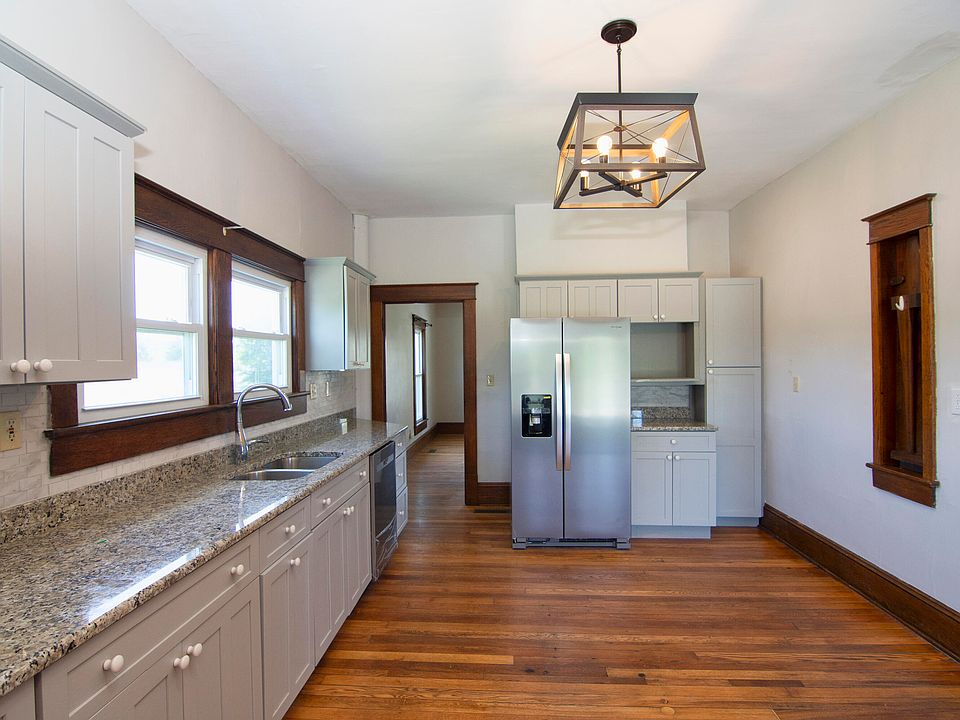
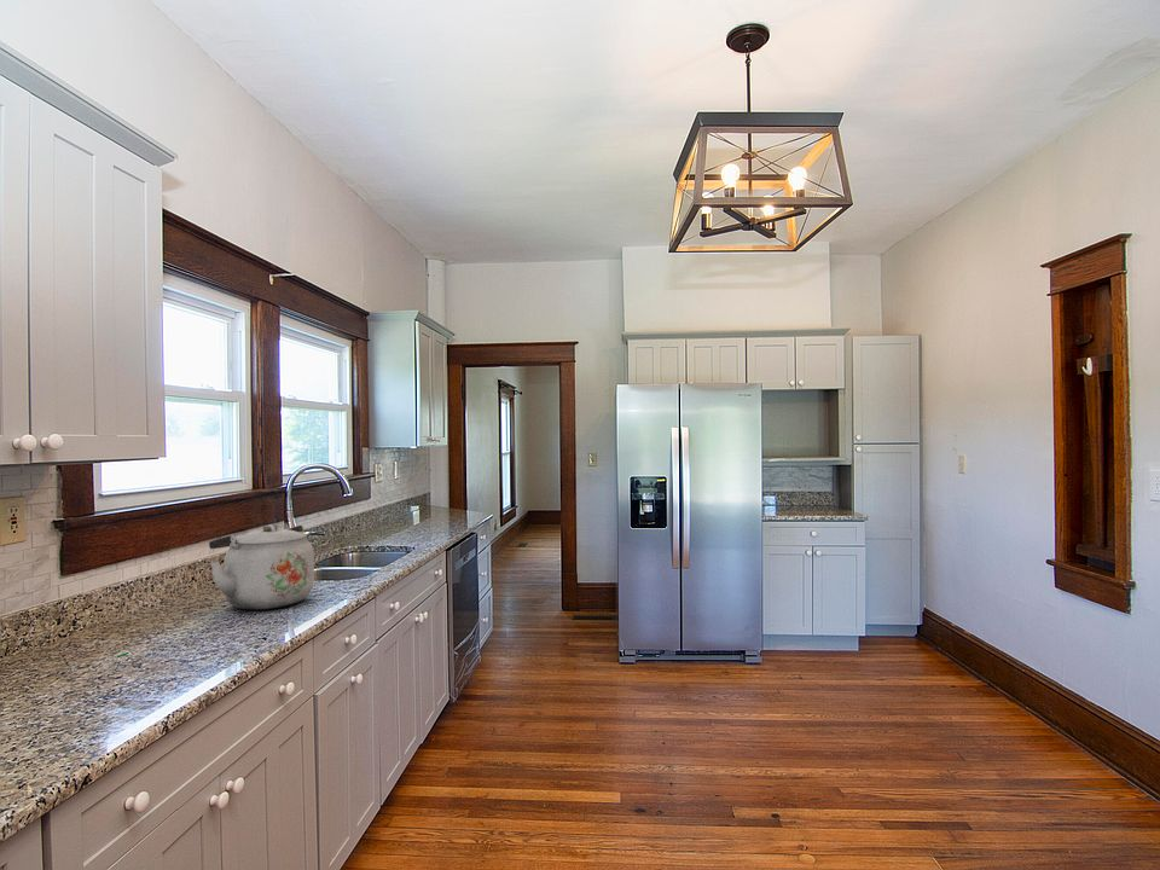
+ kettle [208,523,315,611]
